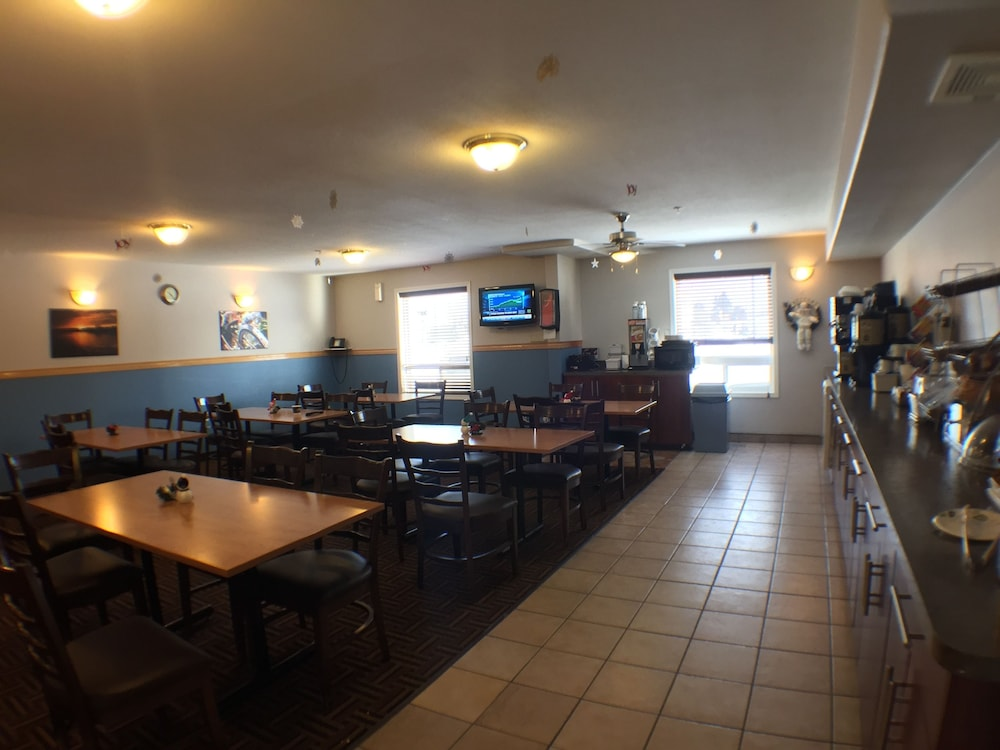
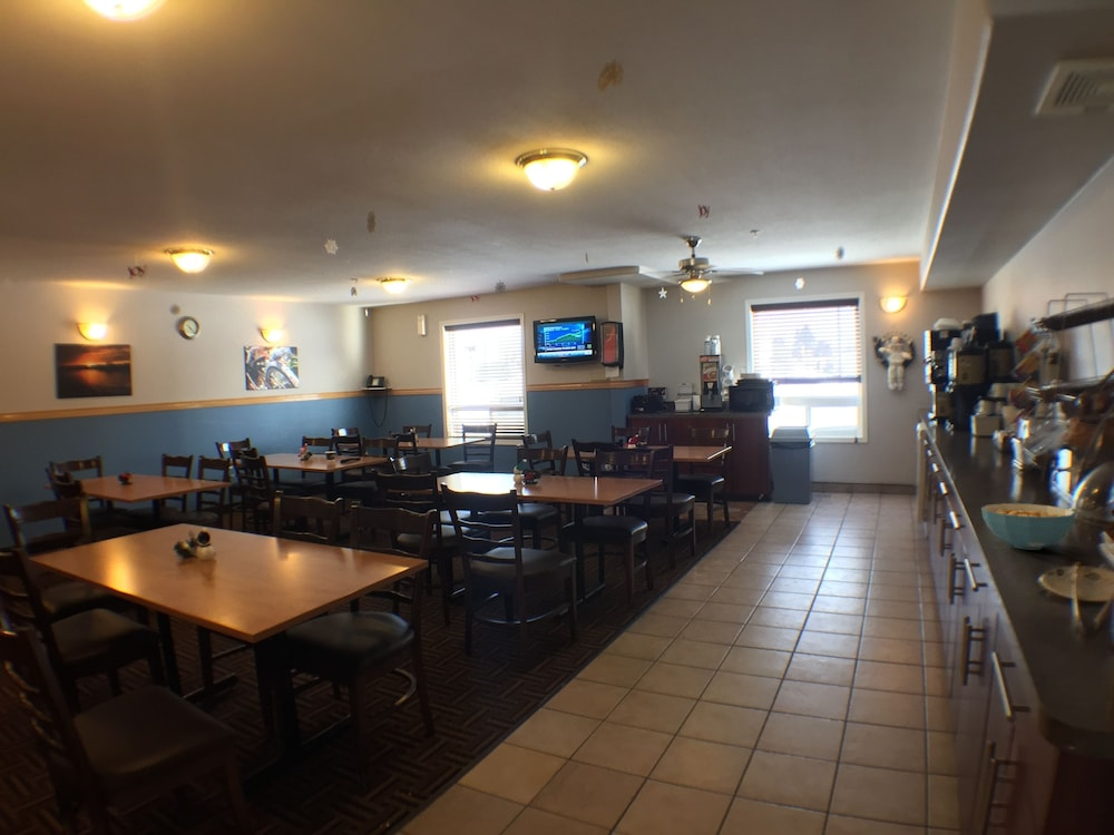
+ cereal bowl [980,502,1077,551]
